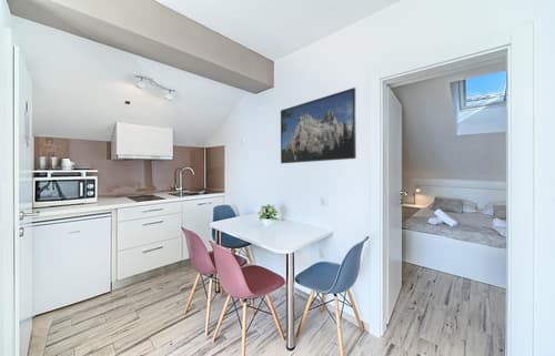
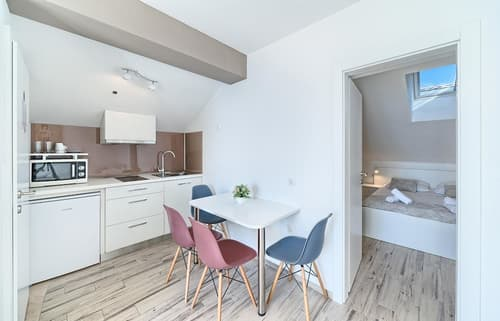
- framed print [280,87,357,164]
